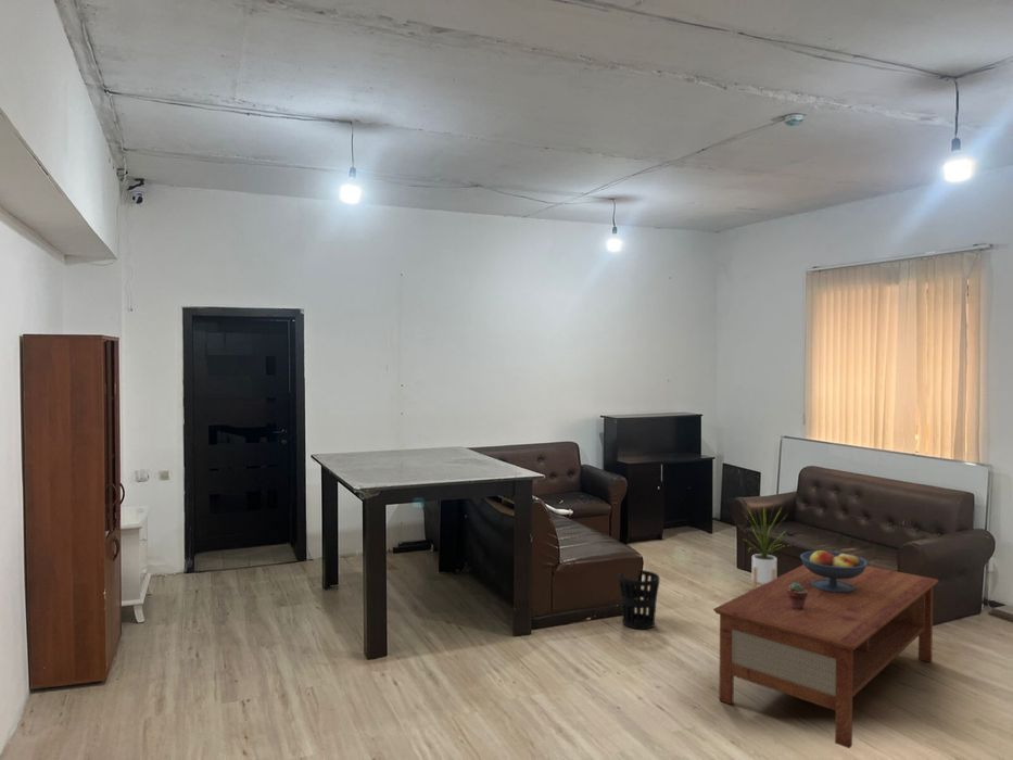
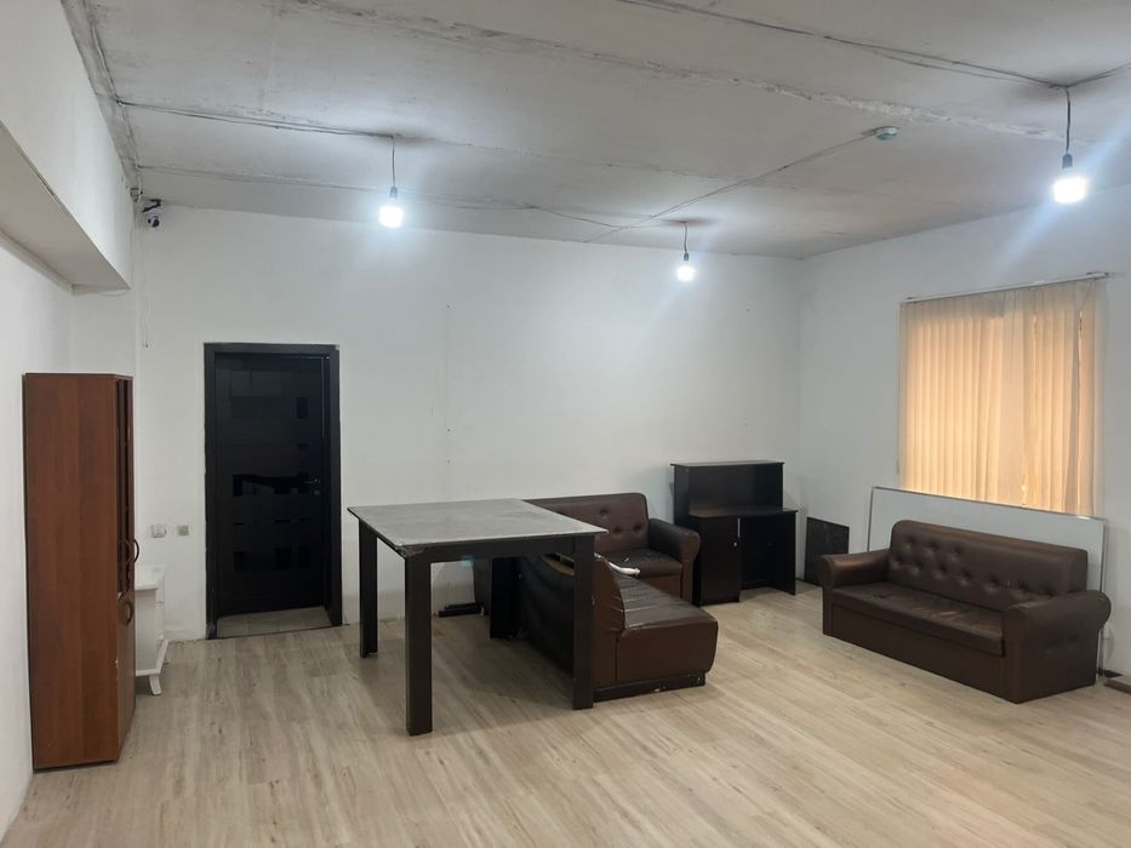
- wastebasket [618,569,660,631]
- fruit bowl [799,549,869,593]
- coffee table [712,565,939,749]
- house plant [738,497,792,590]
- potted succulent [787,583,808,610]
